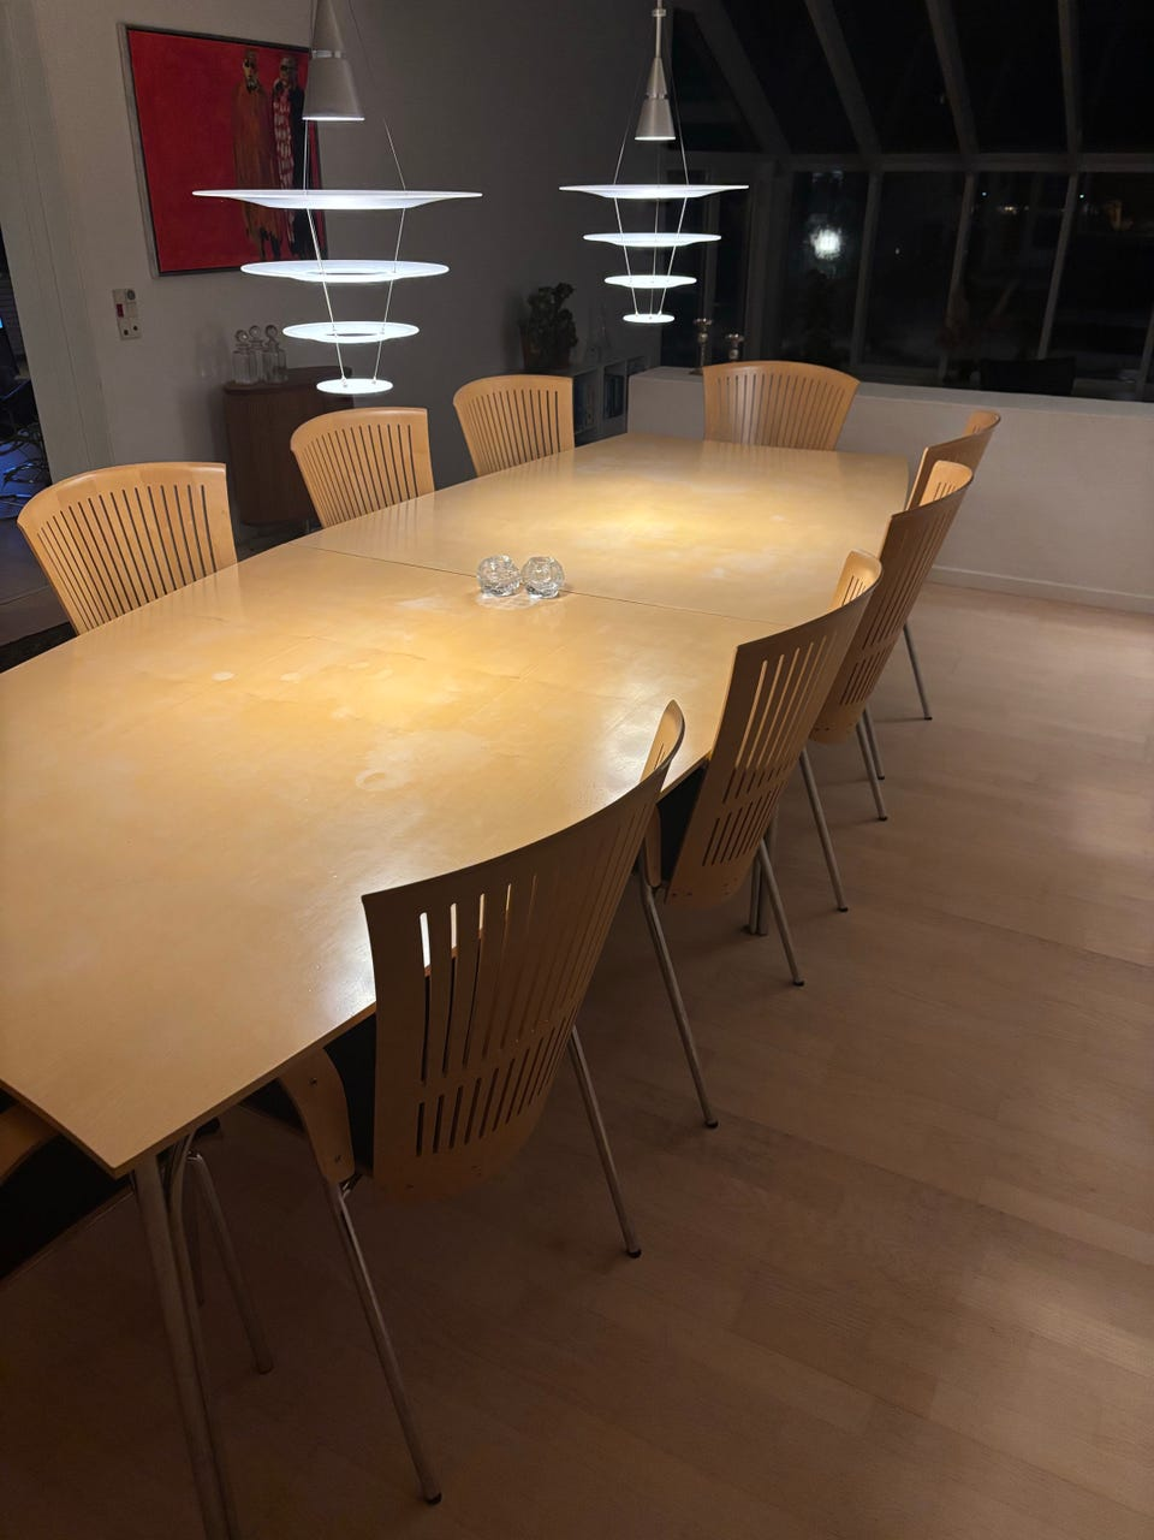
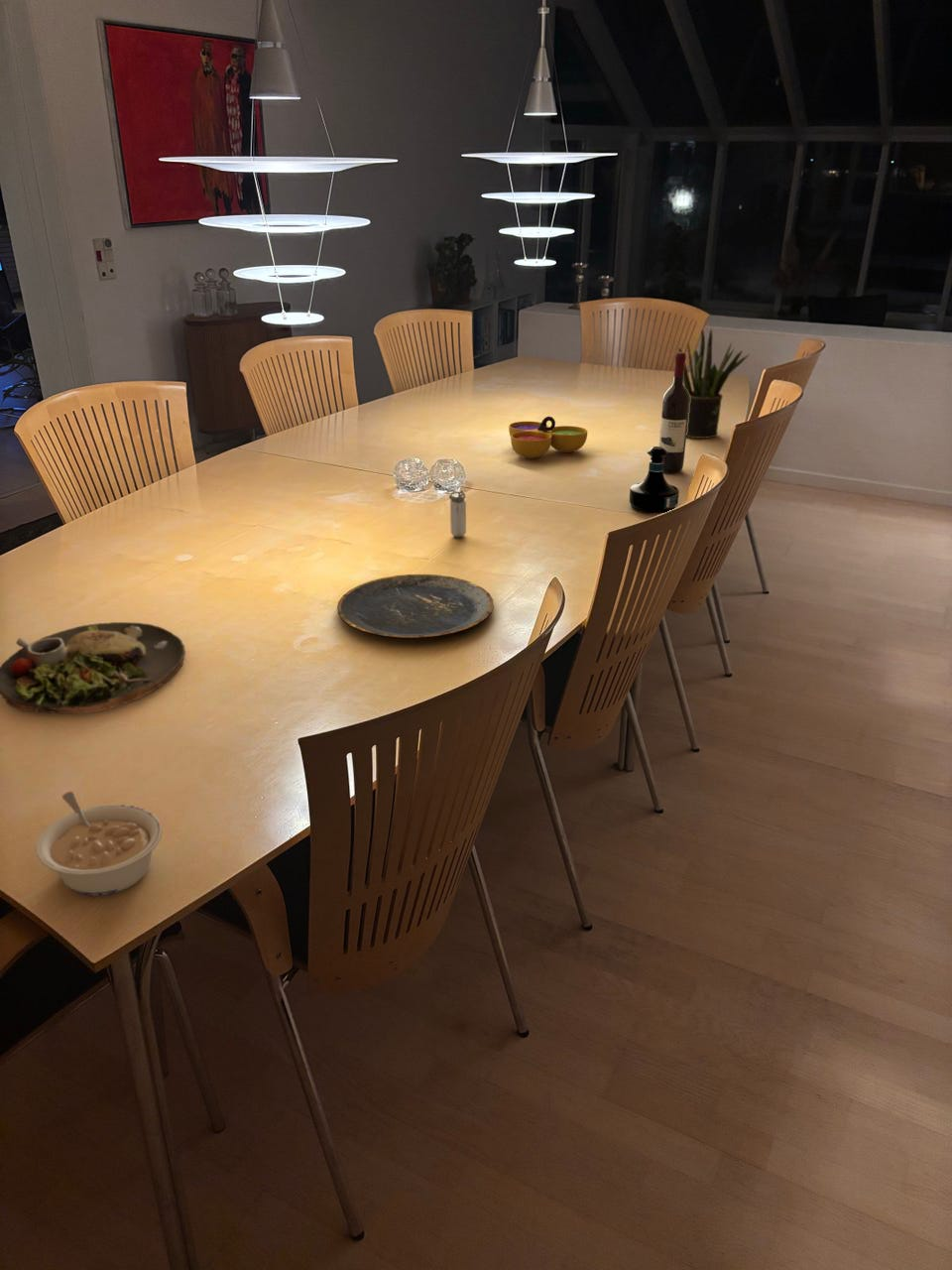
+ shaker [448,489,467,539]
+ plate [336,573,495,640]
+ tequila bottle [629,445,680,514]
+ legume [35,791,164,897]
+ potted plant [677,327,751,440]
+ wine bottle [658,351,690,474]
+ decorative bowl [508,416,588,459]
+ dinner plate [0,621,186,714]
